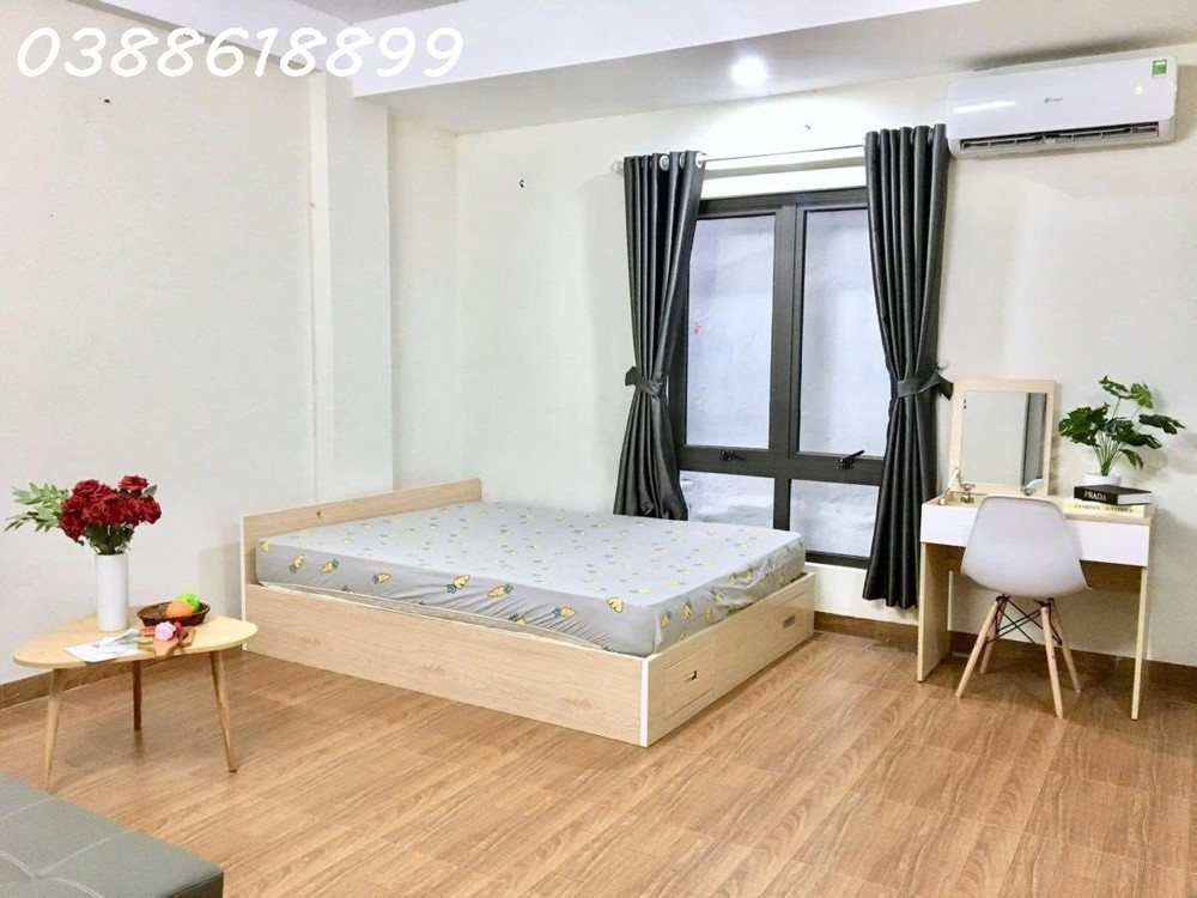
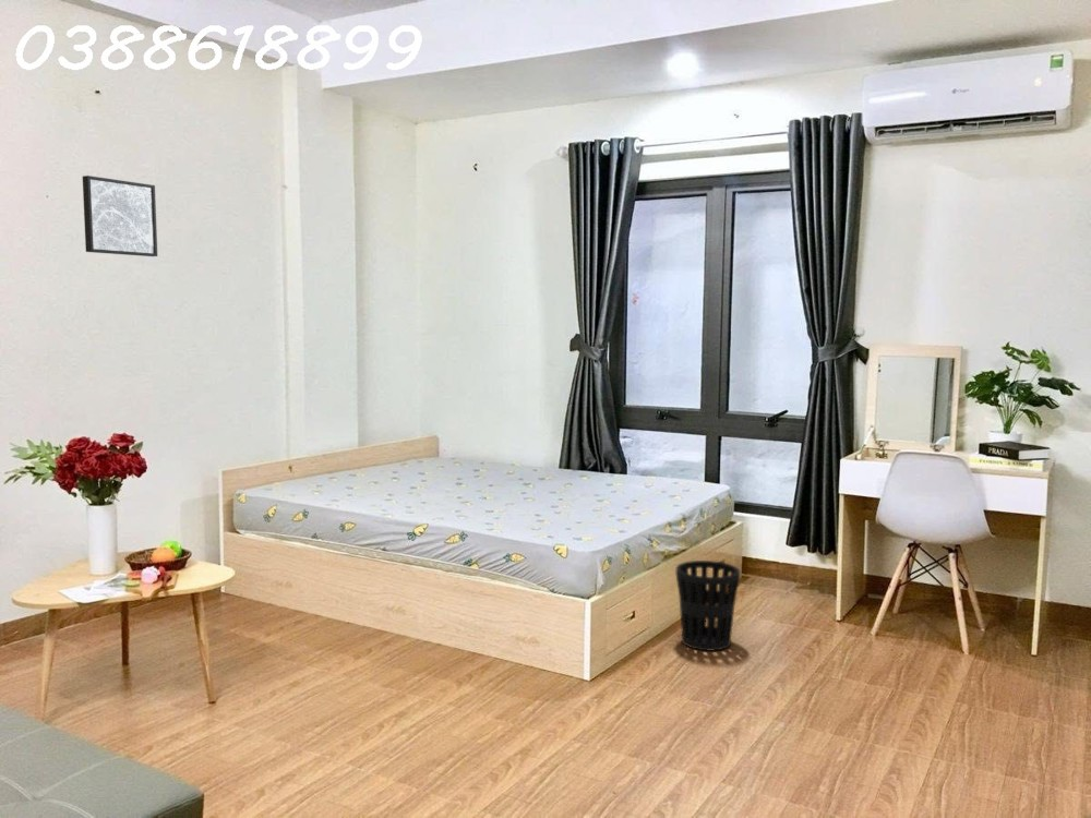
+ wall art [82,175,158,257]
+ wastebasket [674,560,741,652]
